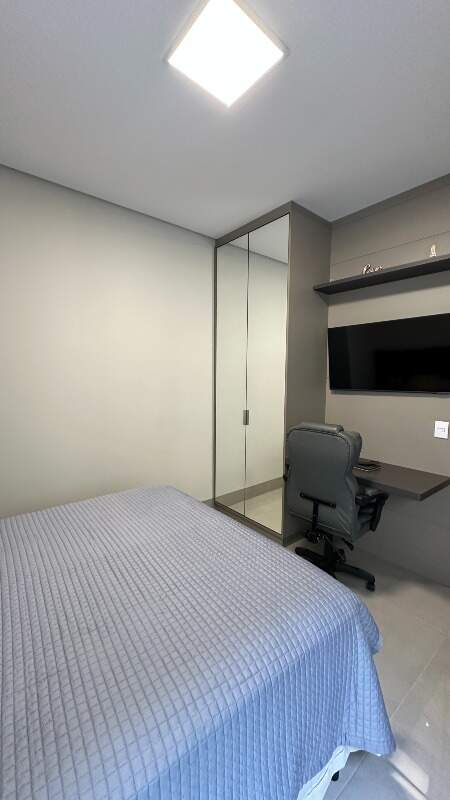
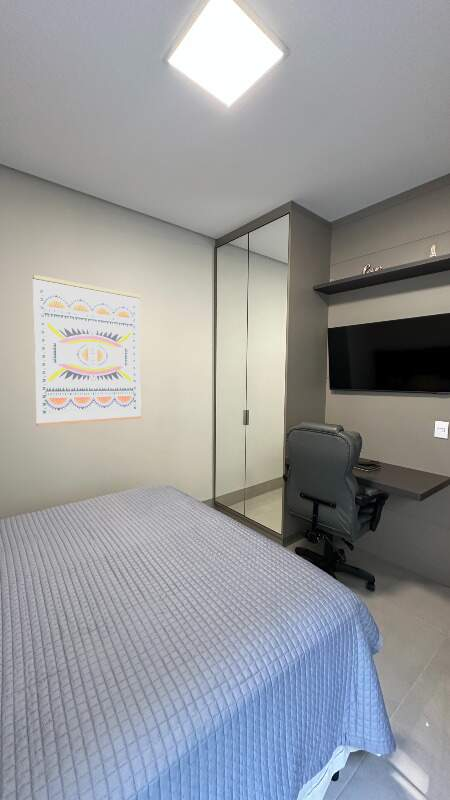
+ wall art [32,274,142,427]
